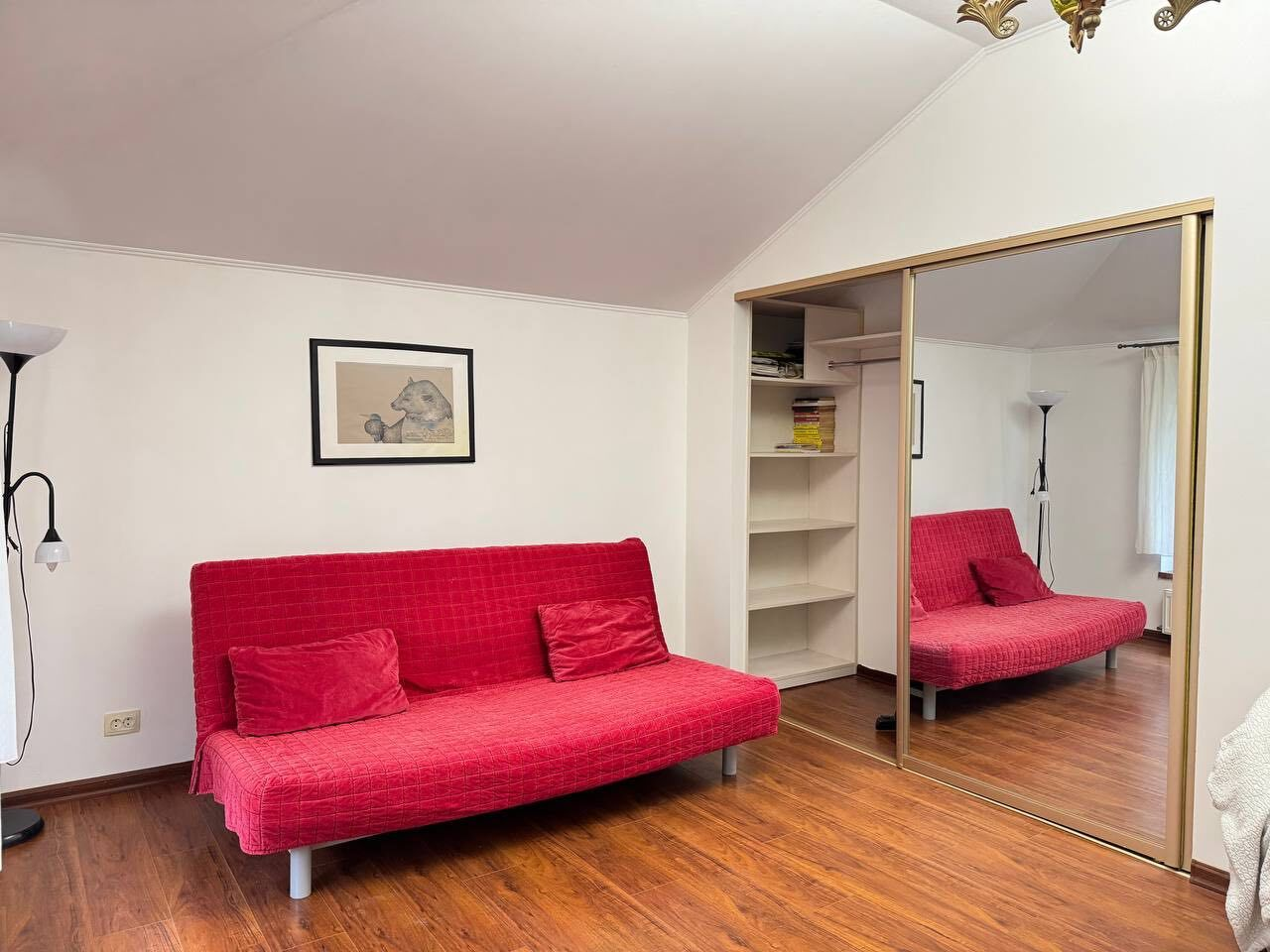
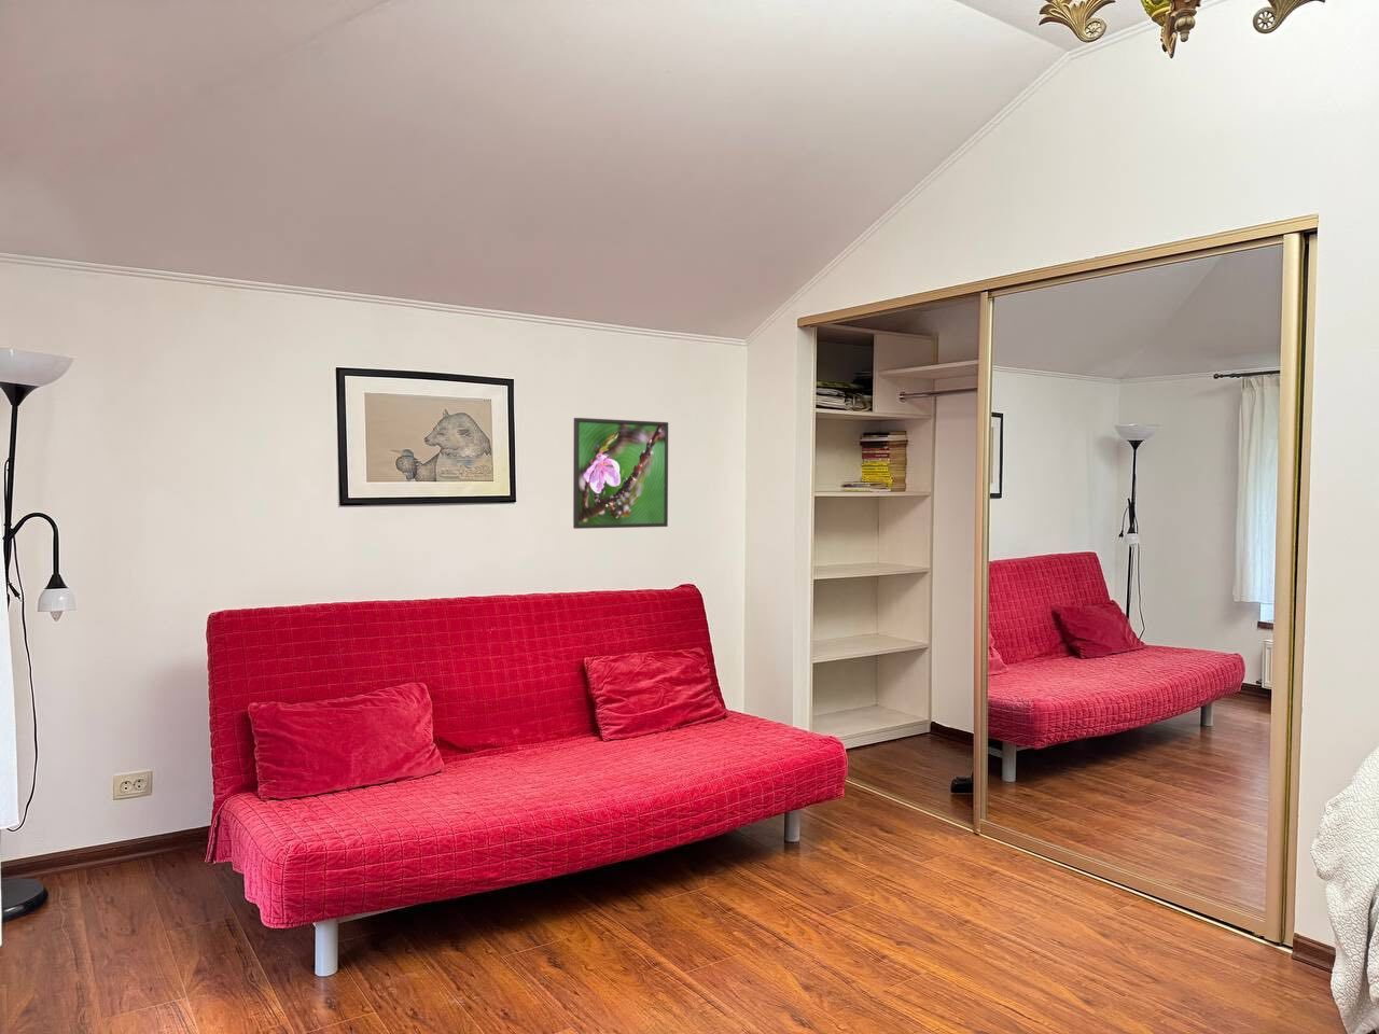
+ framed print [572,417,669,530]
